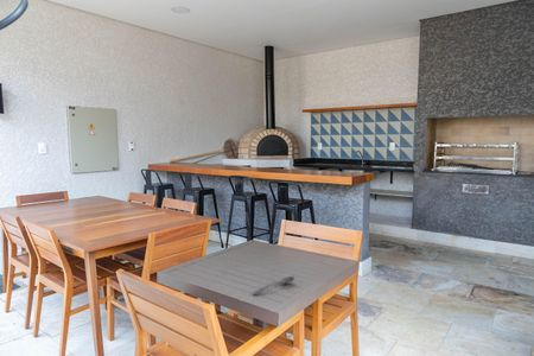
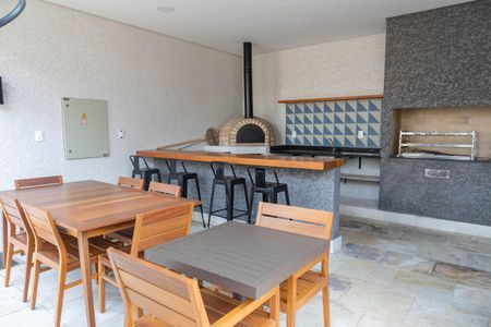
- soupspoon [252,275,295,297]
